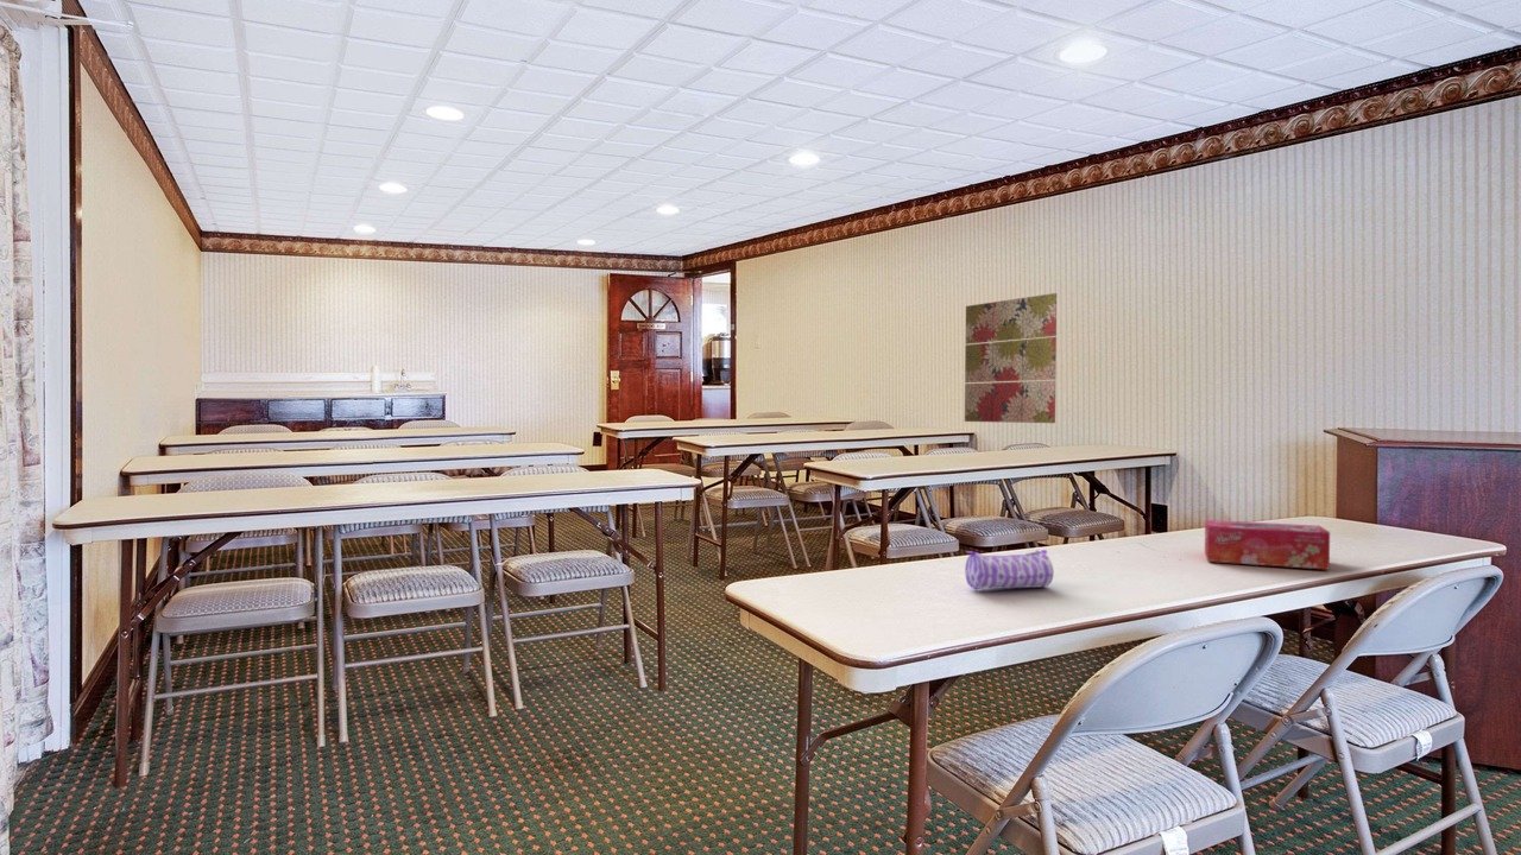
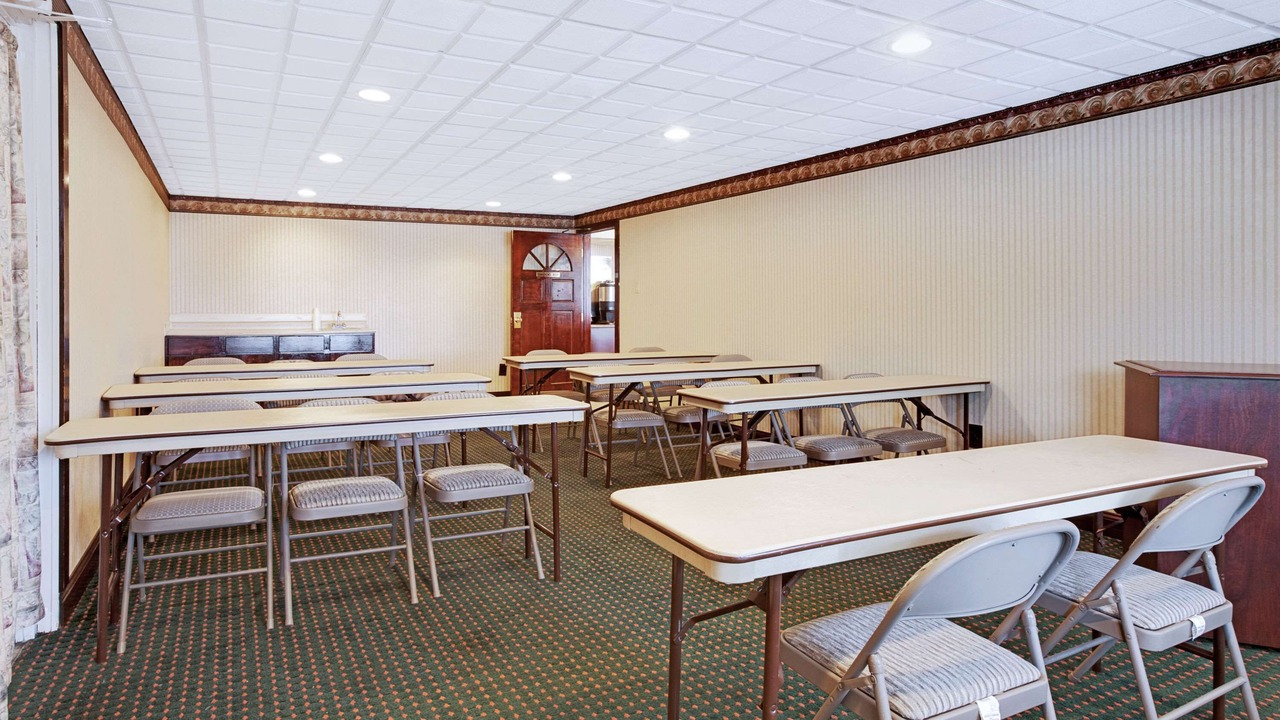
- tissue box [1204,519,1331,571]
- pencil case [964,549,1054,590]
- wall art [964,292,1058,424]
